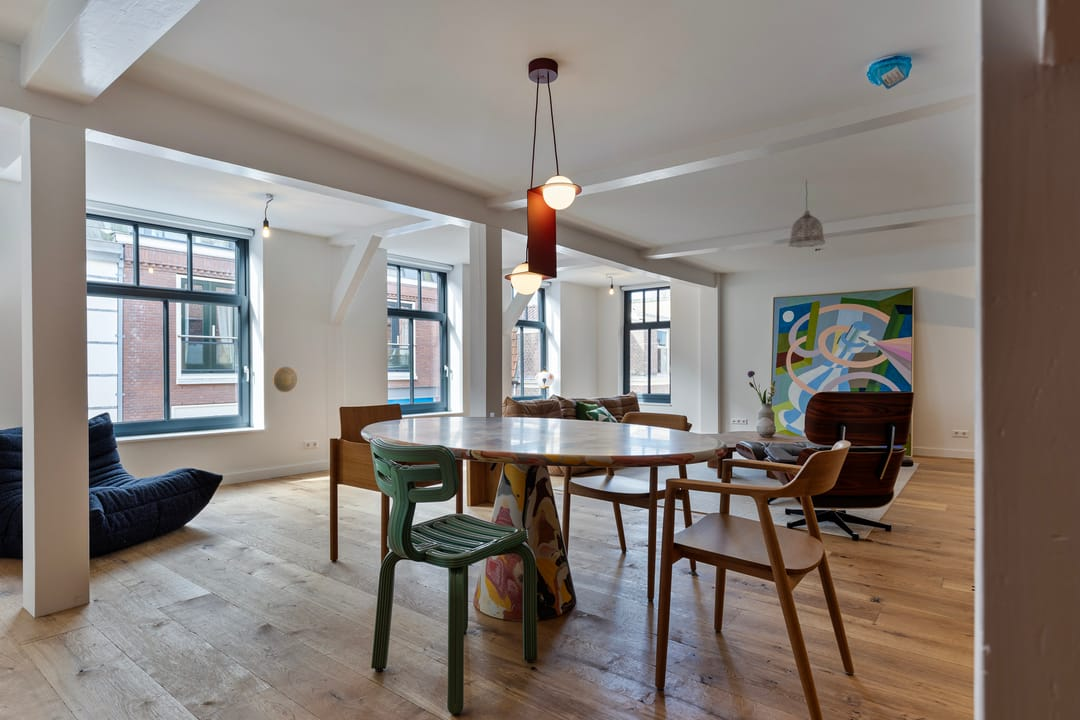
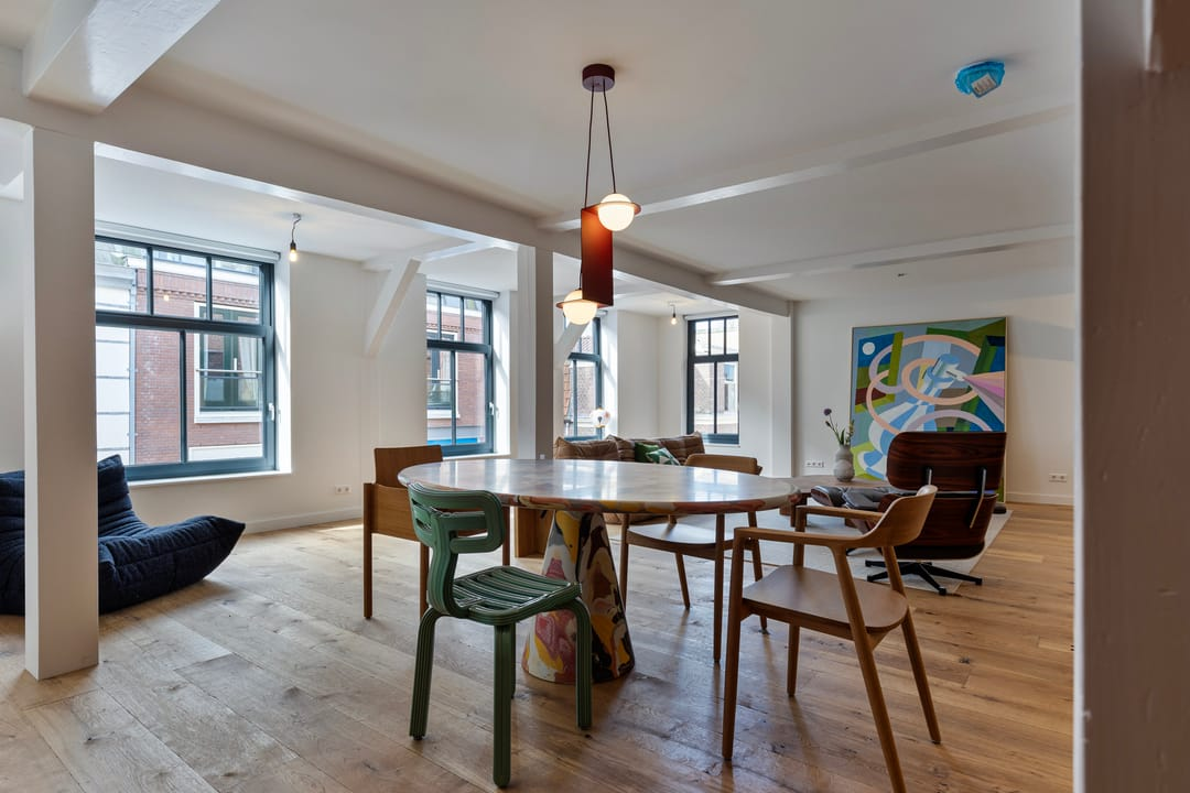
- pendant lamp [787,180,827,248]
- decorative plate [272,366,298,393]
